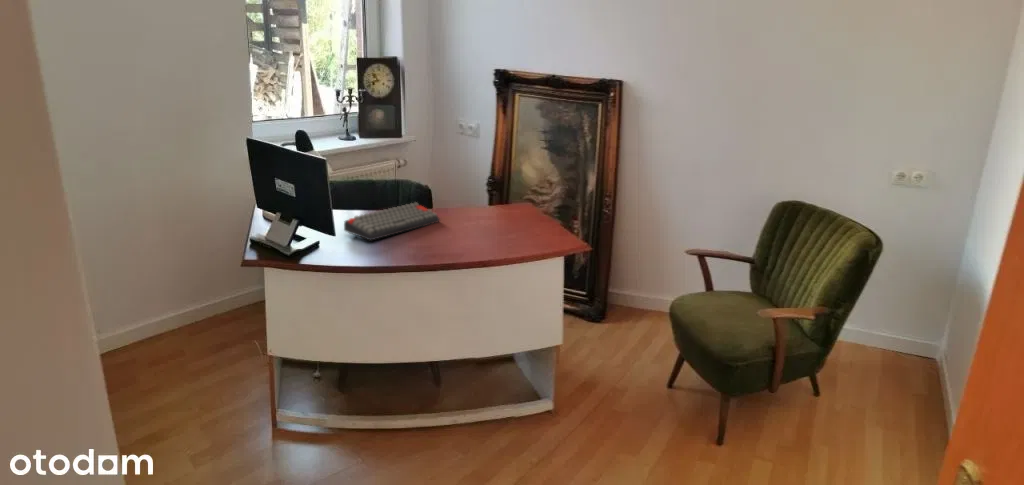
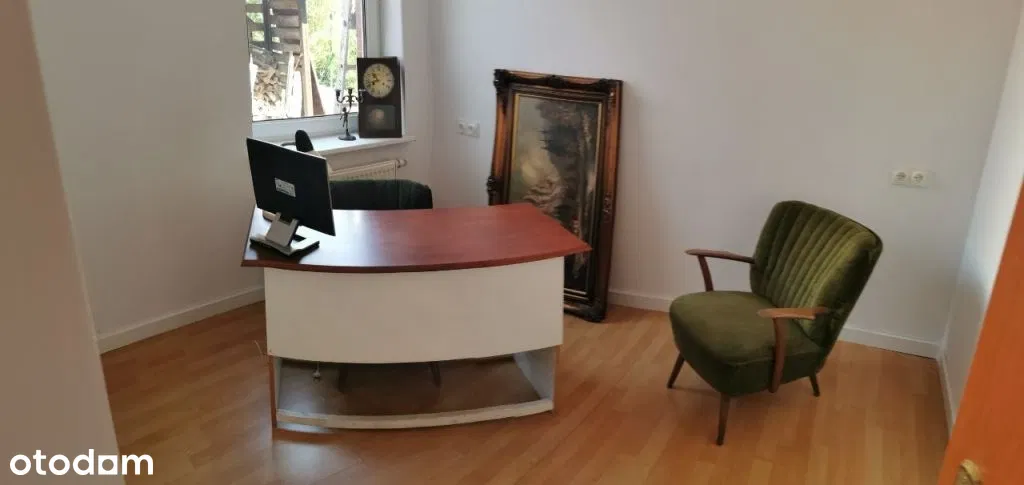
- keyboard [343,201,440,242]
